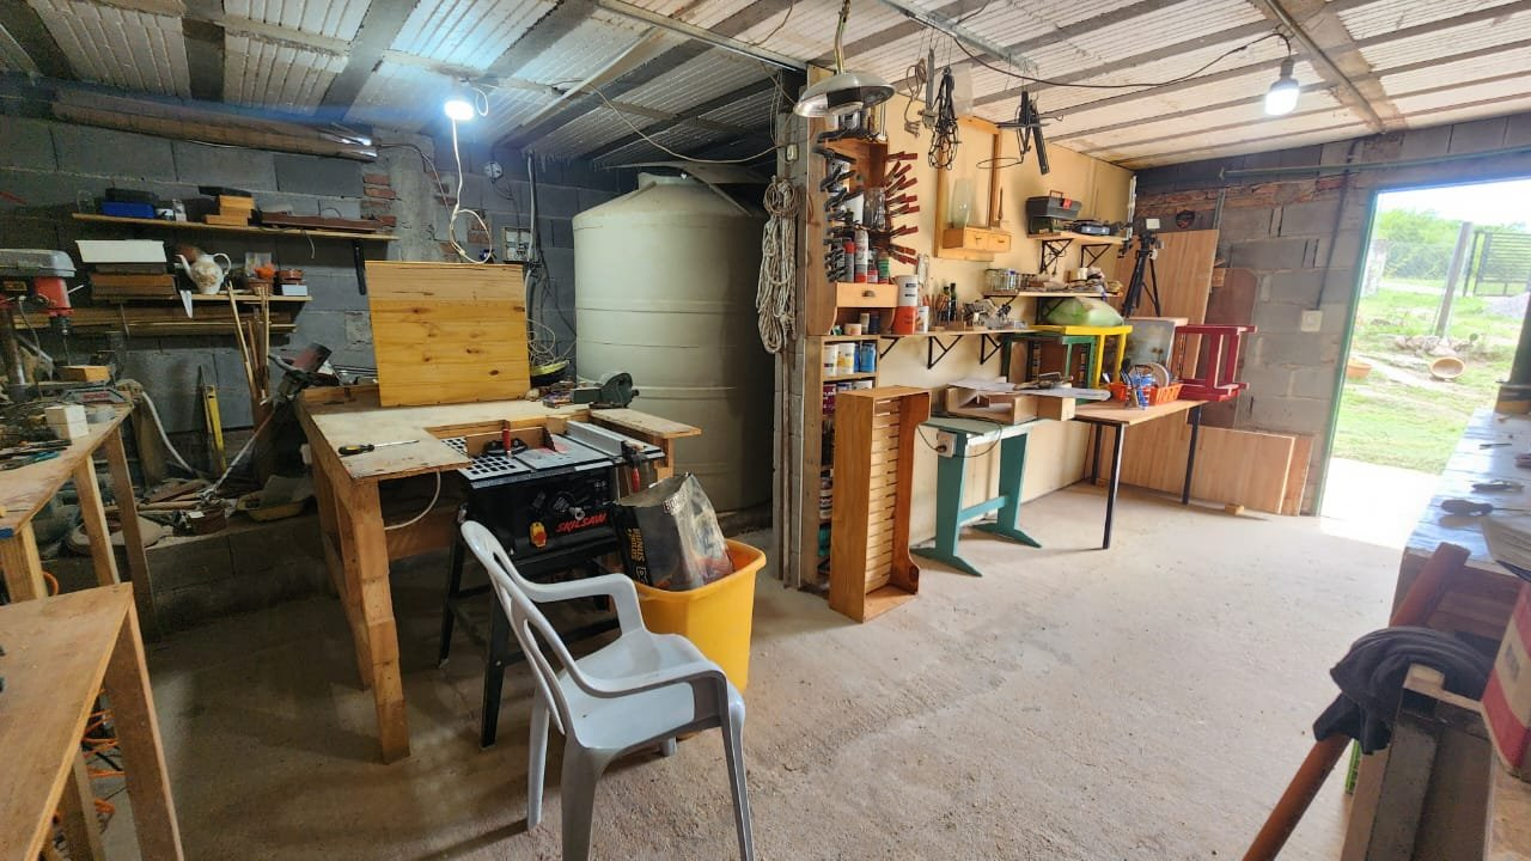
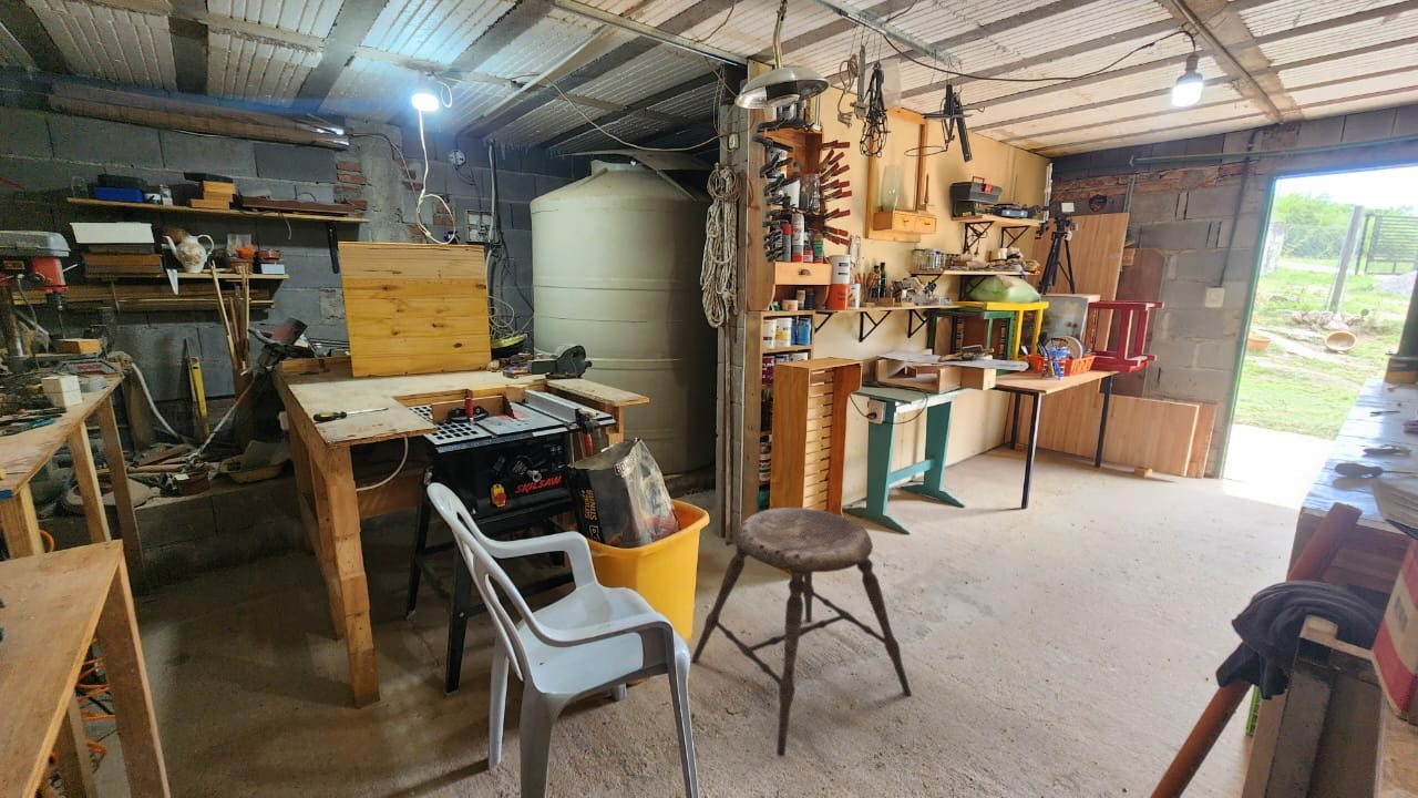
+ stool [690,507,913,758]
